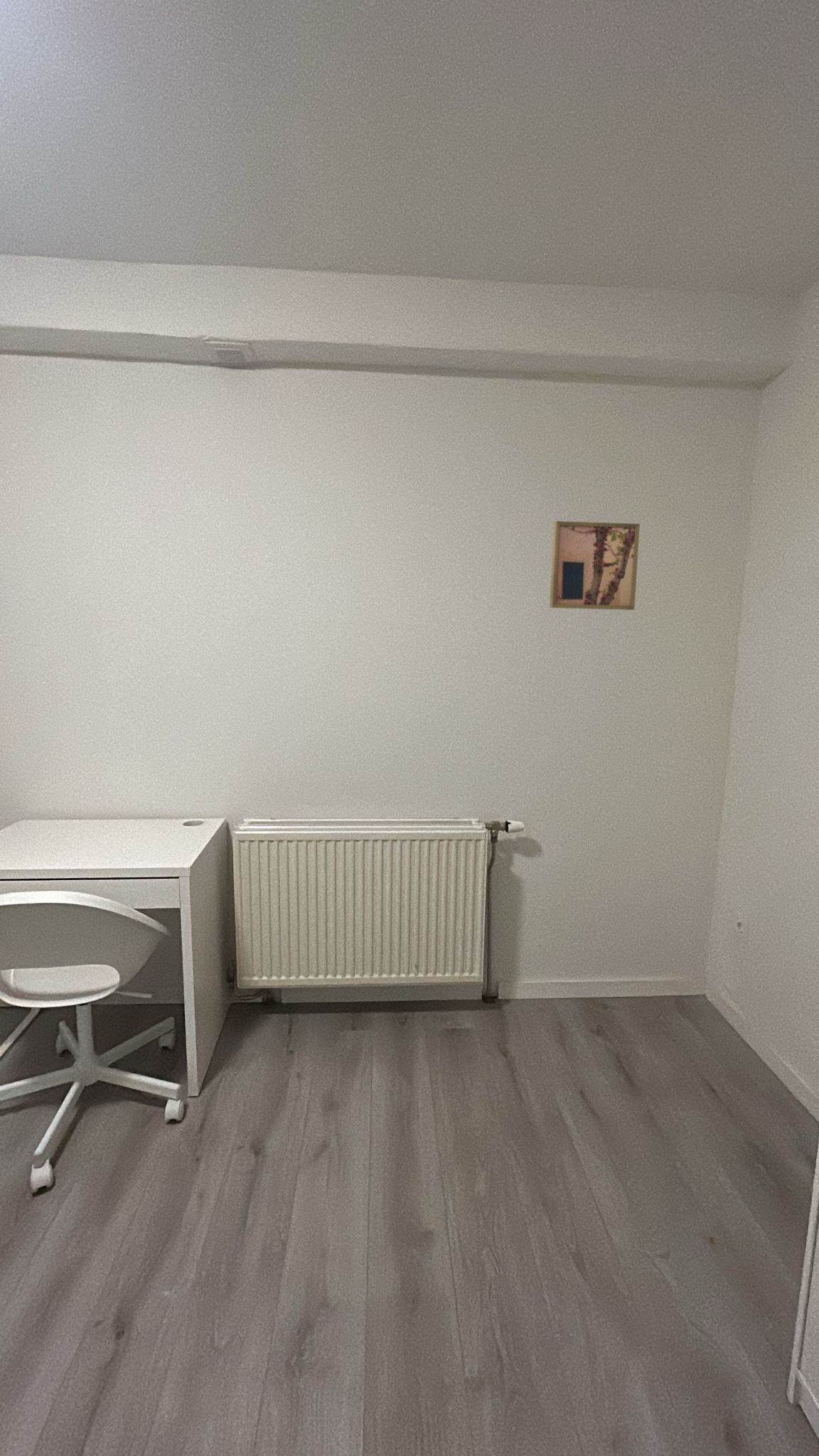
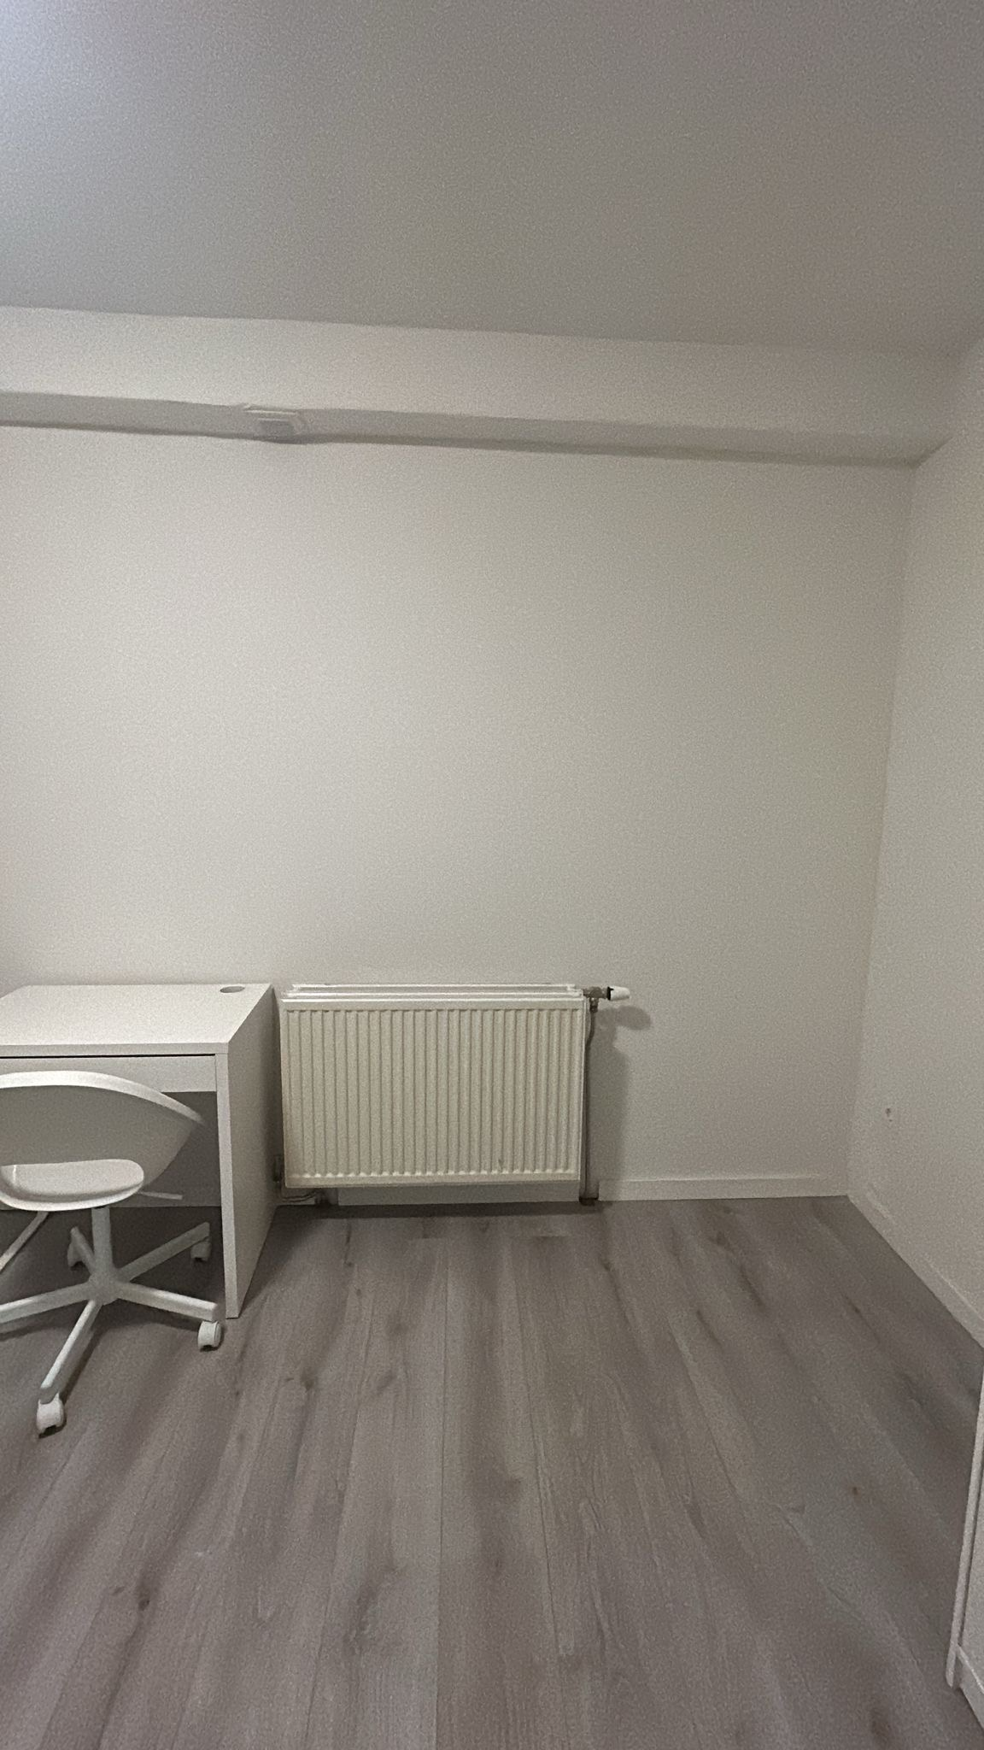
- wall art [549,520,641,611]
